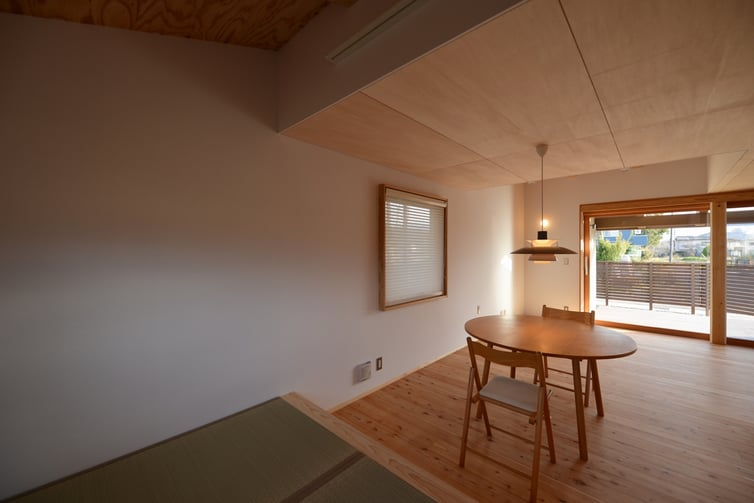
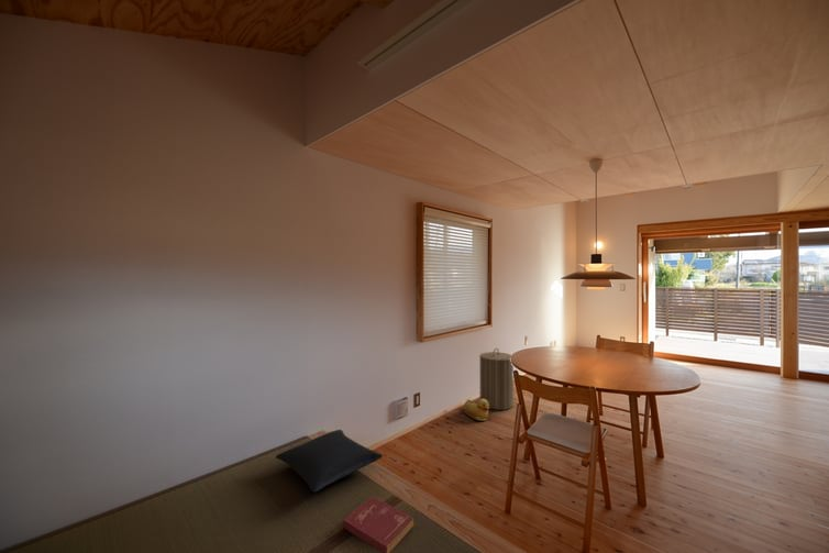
+ book [342,495,414,553]
+ laundry hamper [478,347,515,411]
+ rubber duck [463,398,490,422]
+ pillow [275,429,384,494]
